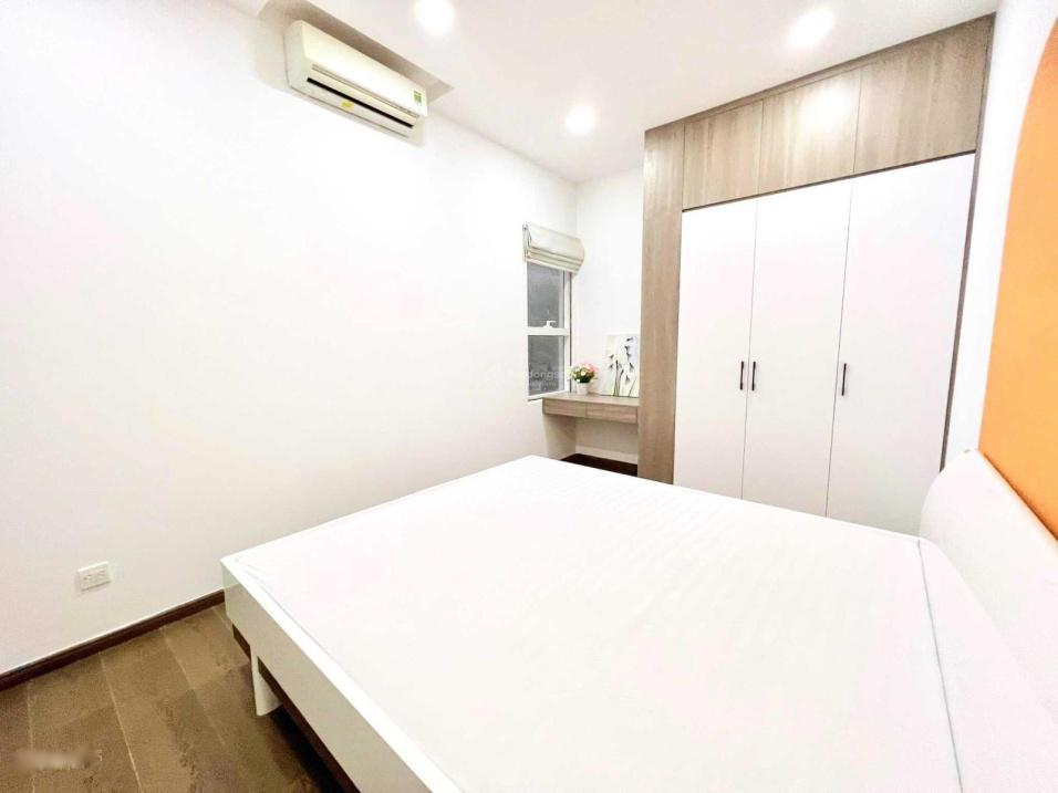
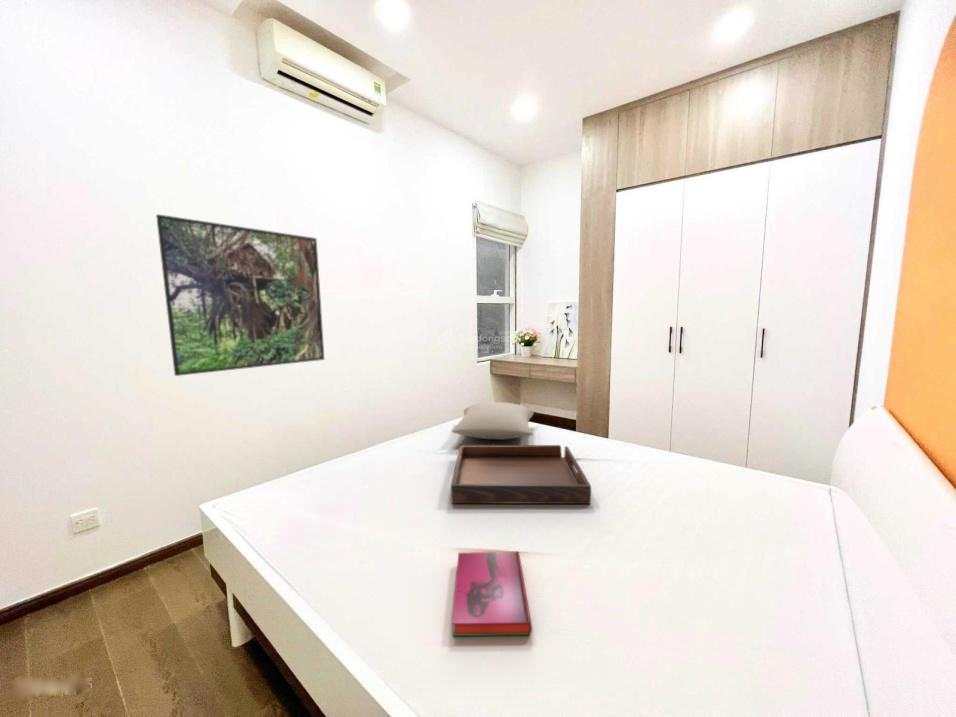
+ pillow [450,401,535,440]
+ serving tray [450,444,592,505]
+ hardback book [451,550,533,637]
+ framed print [155,213,325,377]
